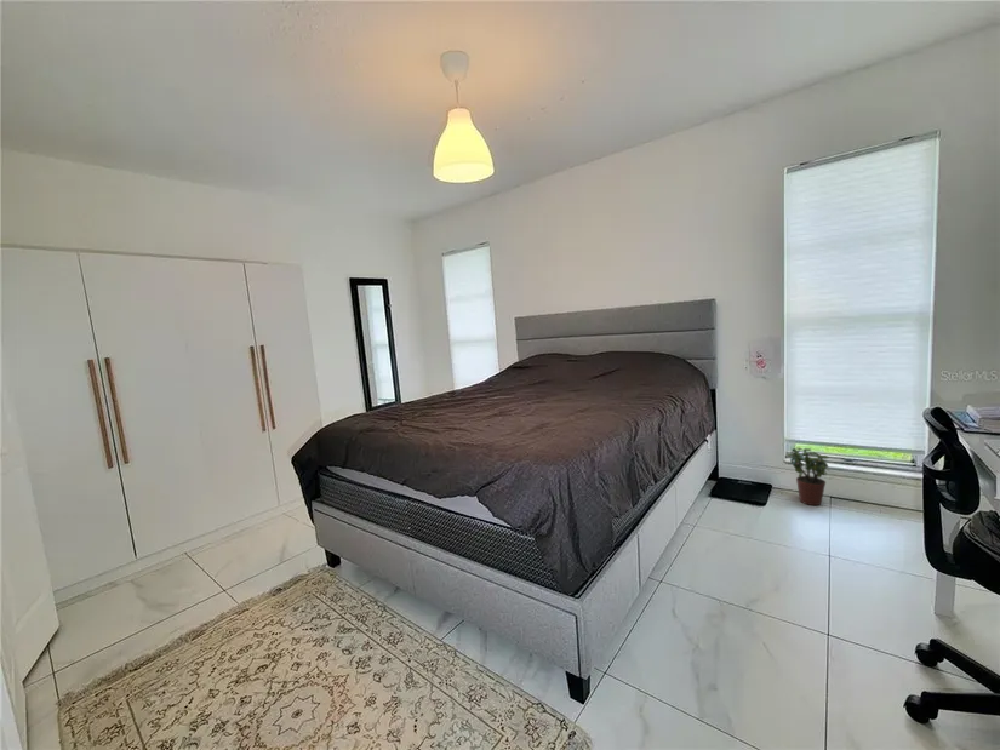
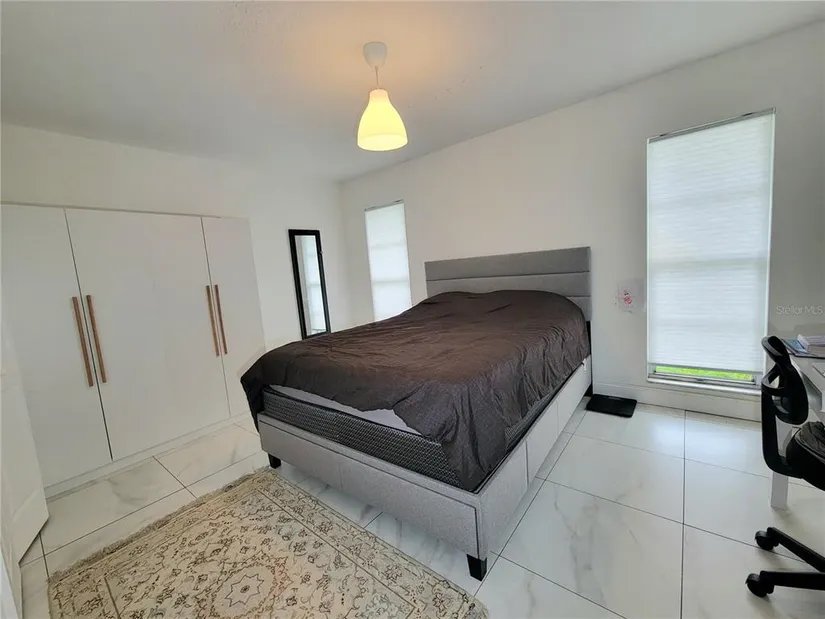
- potted plant [785,446,830,506]
